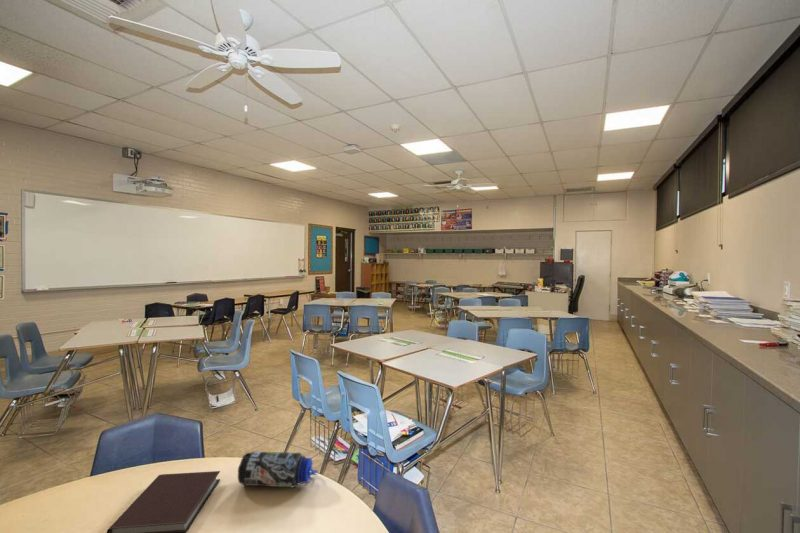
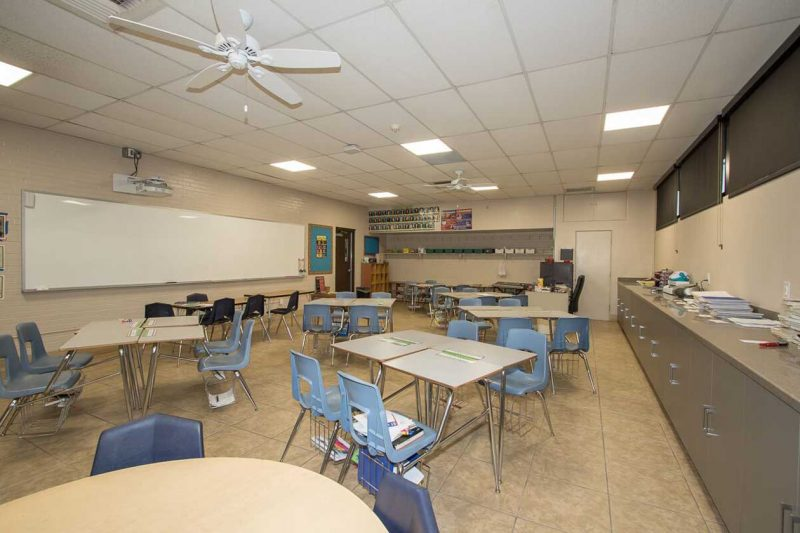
- water bottle [237,450,319,489]
- notebook [106,470,221,533]
